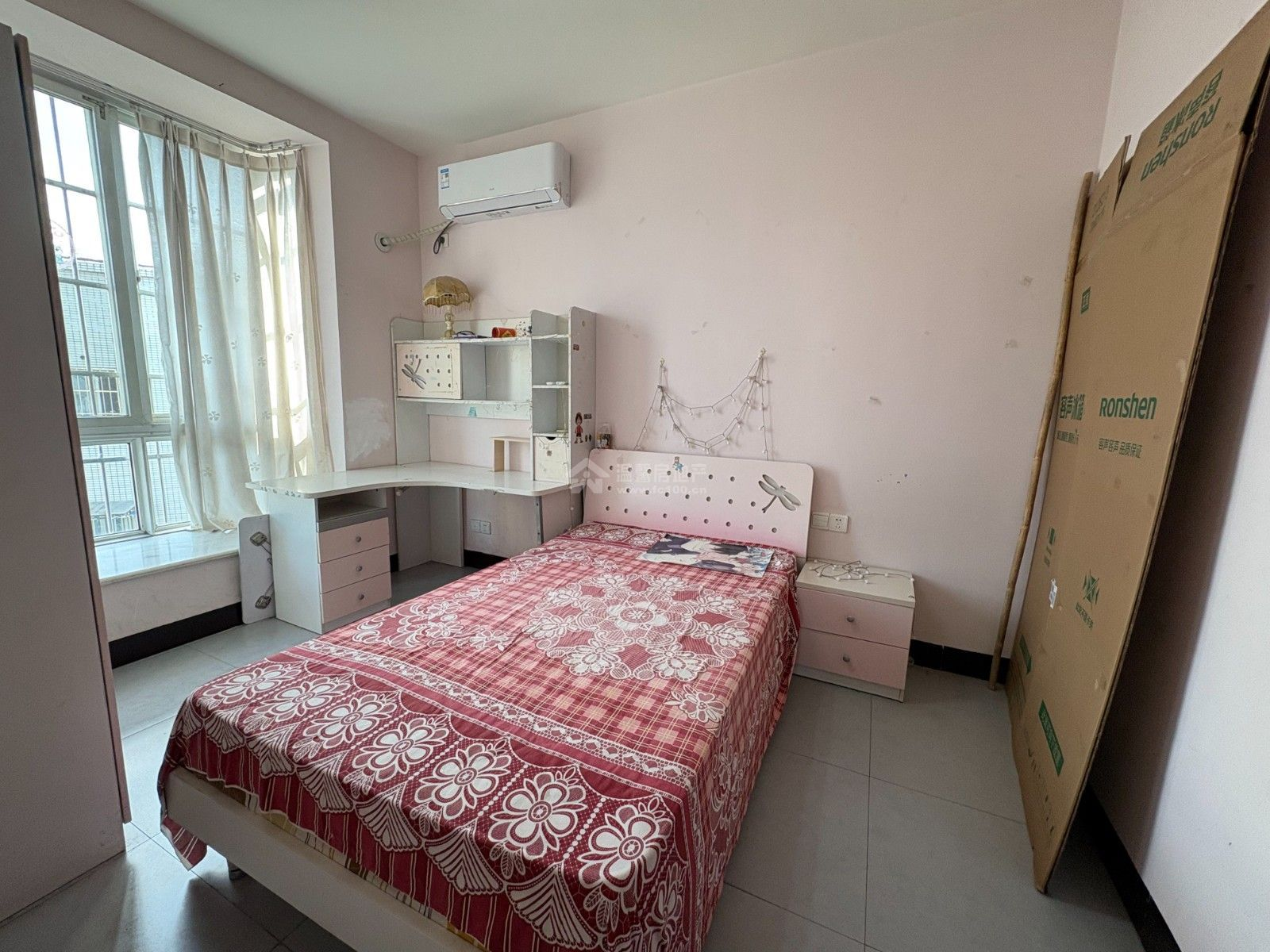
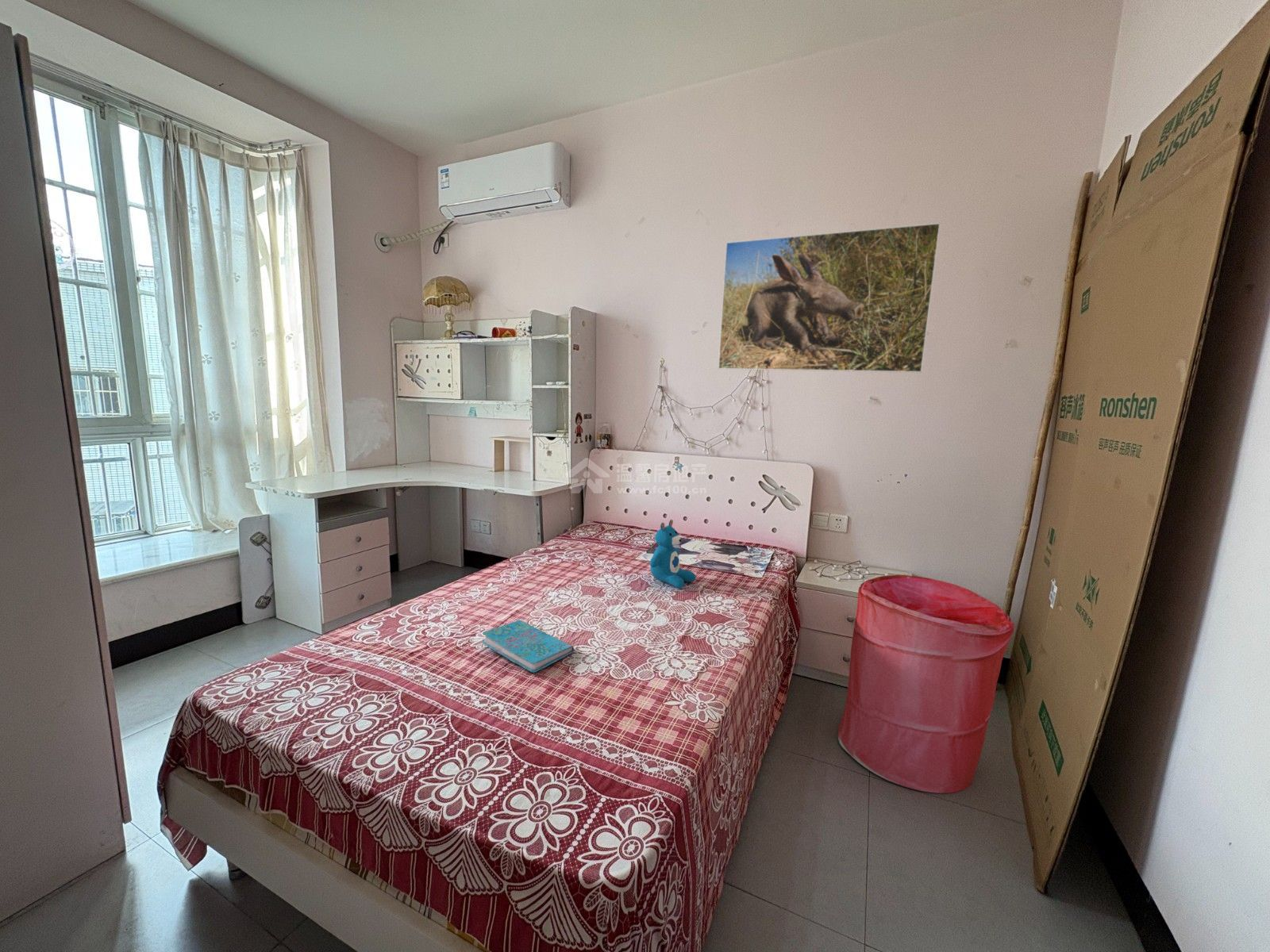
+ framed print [718,222,941,374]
+ teddy bear [649,519,696,589]
+ cover [481,620,575,673]
+ laundry hamper [837,574,1015,794]
